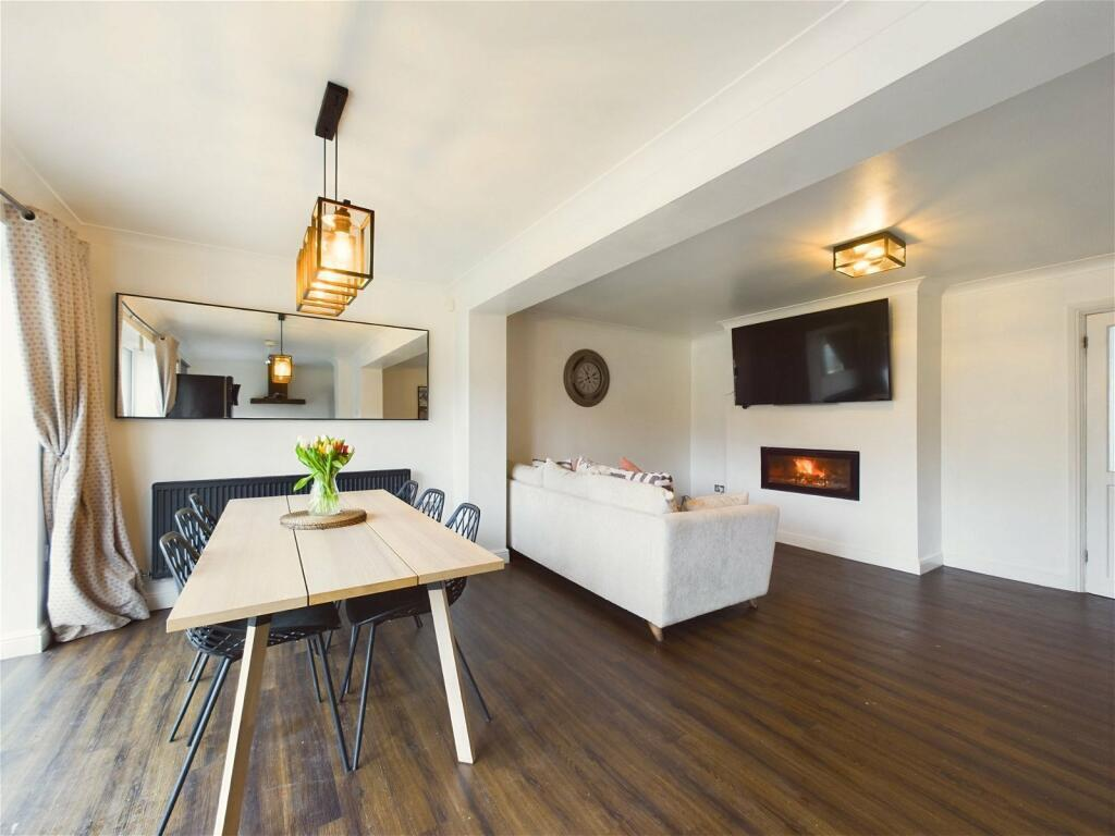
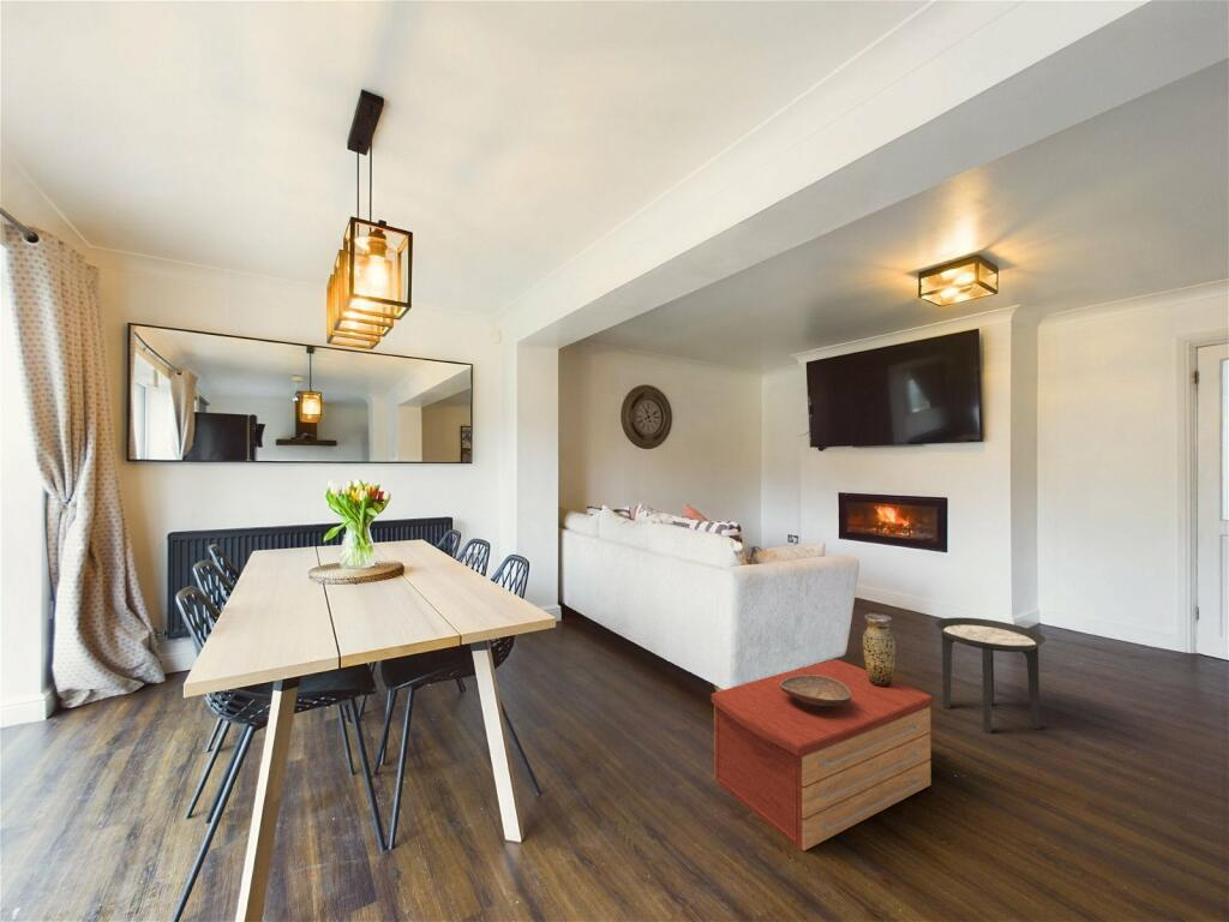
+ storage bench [711,658,934,851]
+ side table [934,616,1047,735]
+ vase [862,612,897,687]
+ decorative bowl [780,675,852,711]
